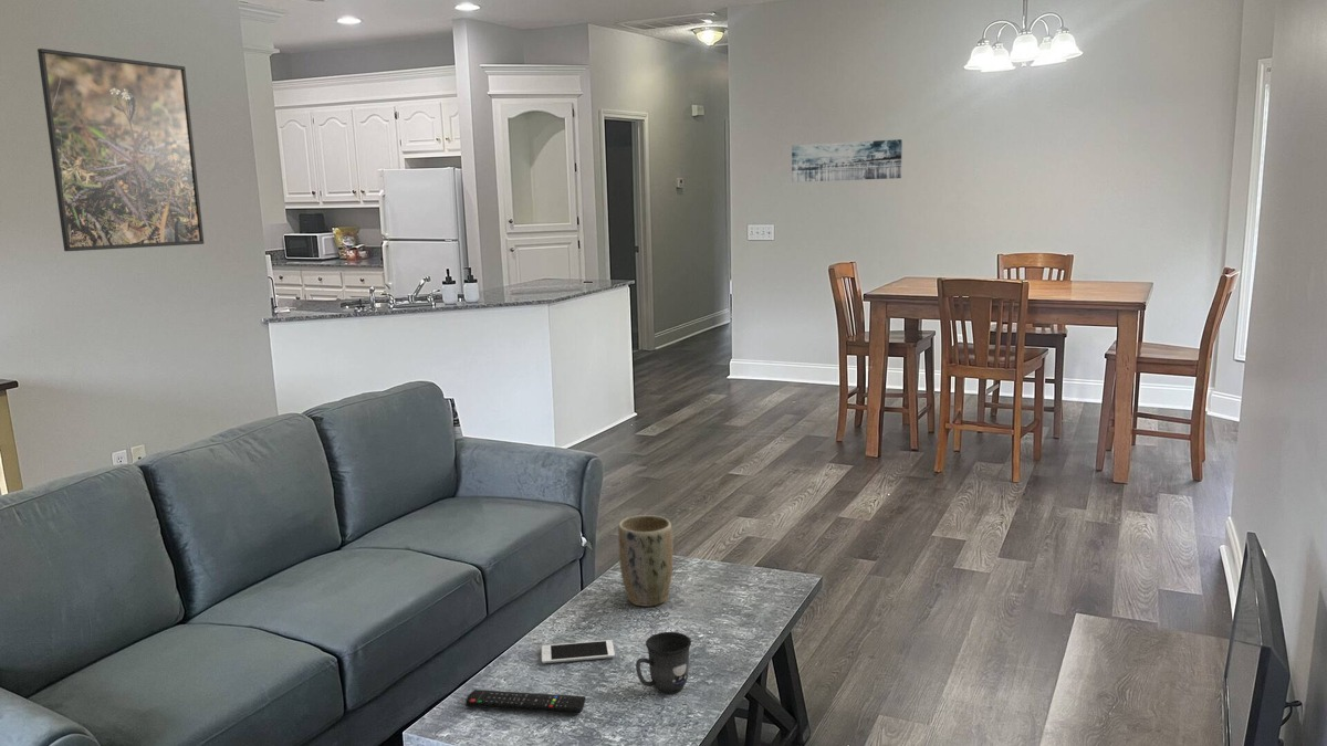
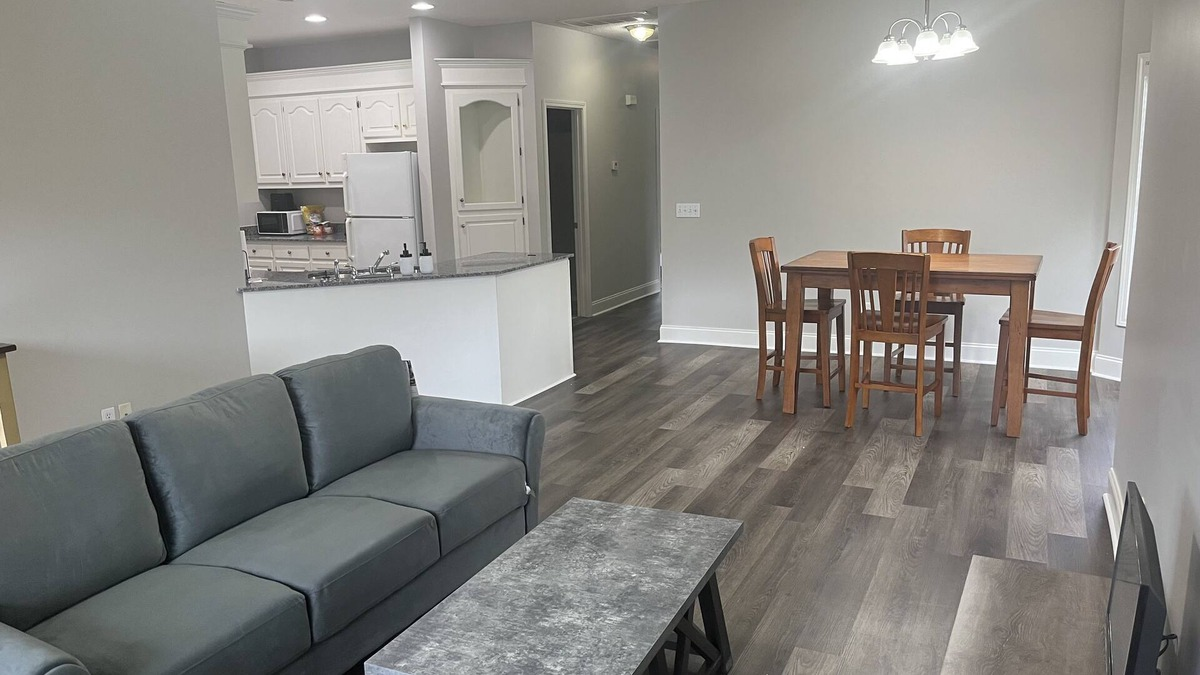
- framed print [36,48,205,252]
- mug [635,631,692,695]
- plant pot [617,514,675,608]
- cell phone [541,639,616,664]
- wall art [791,138,903,183]
- remote control [464,689,586,714]
